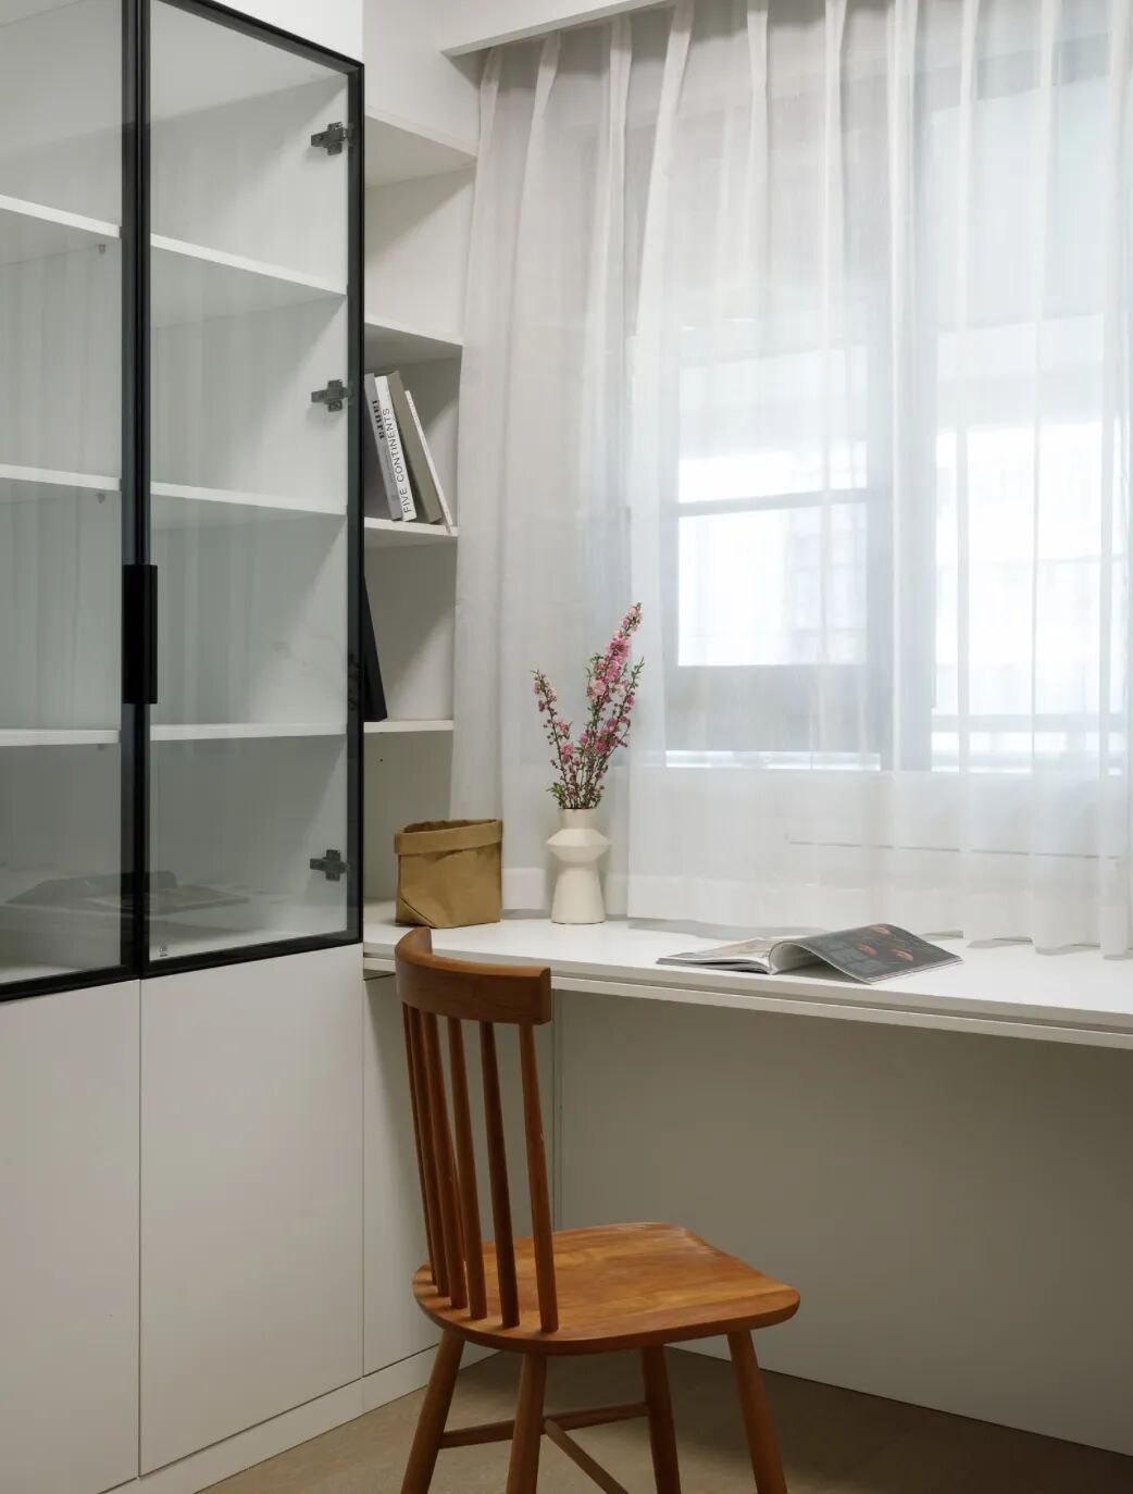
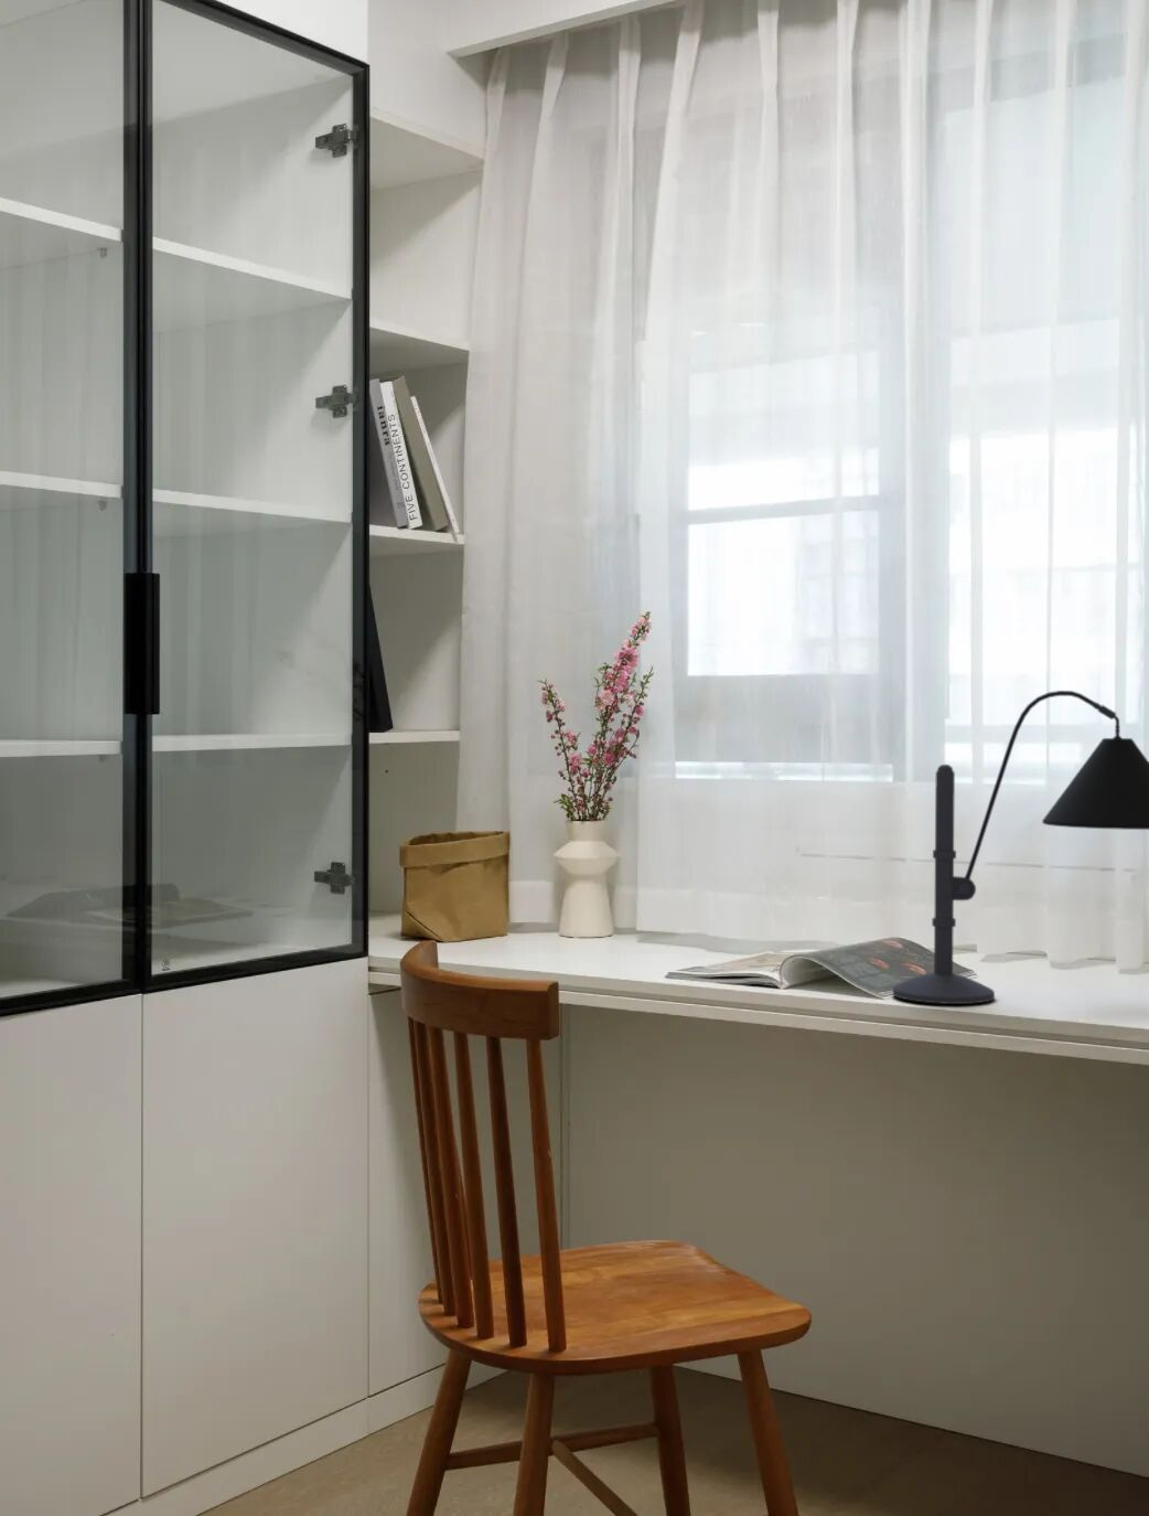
+ desk lamp [892,690,1149,1005]
